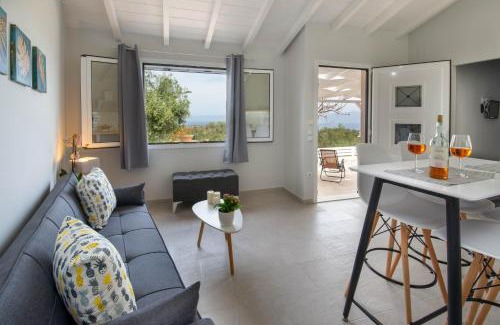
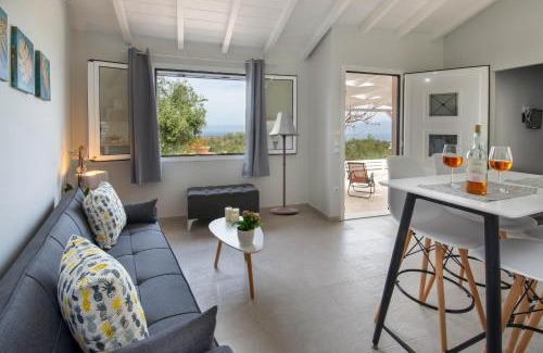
+ floor lamp [268,111,300,215]
